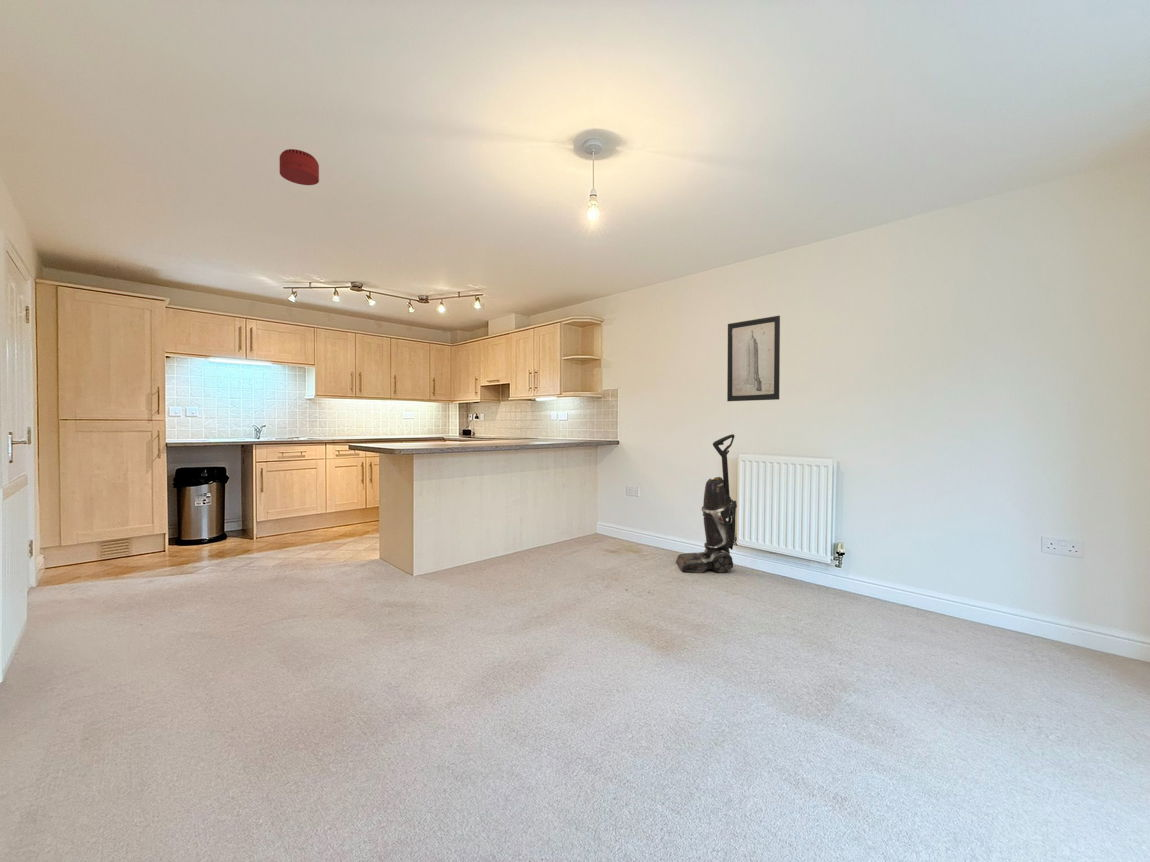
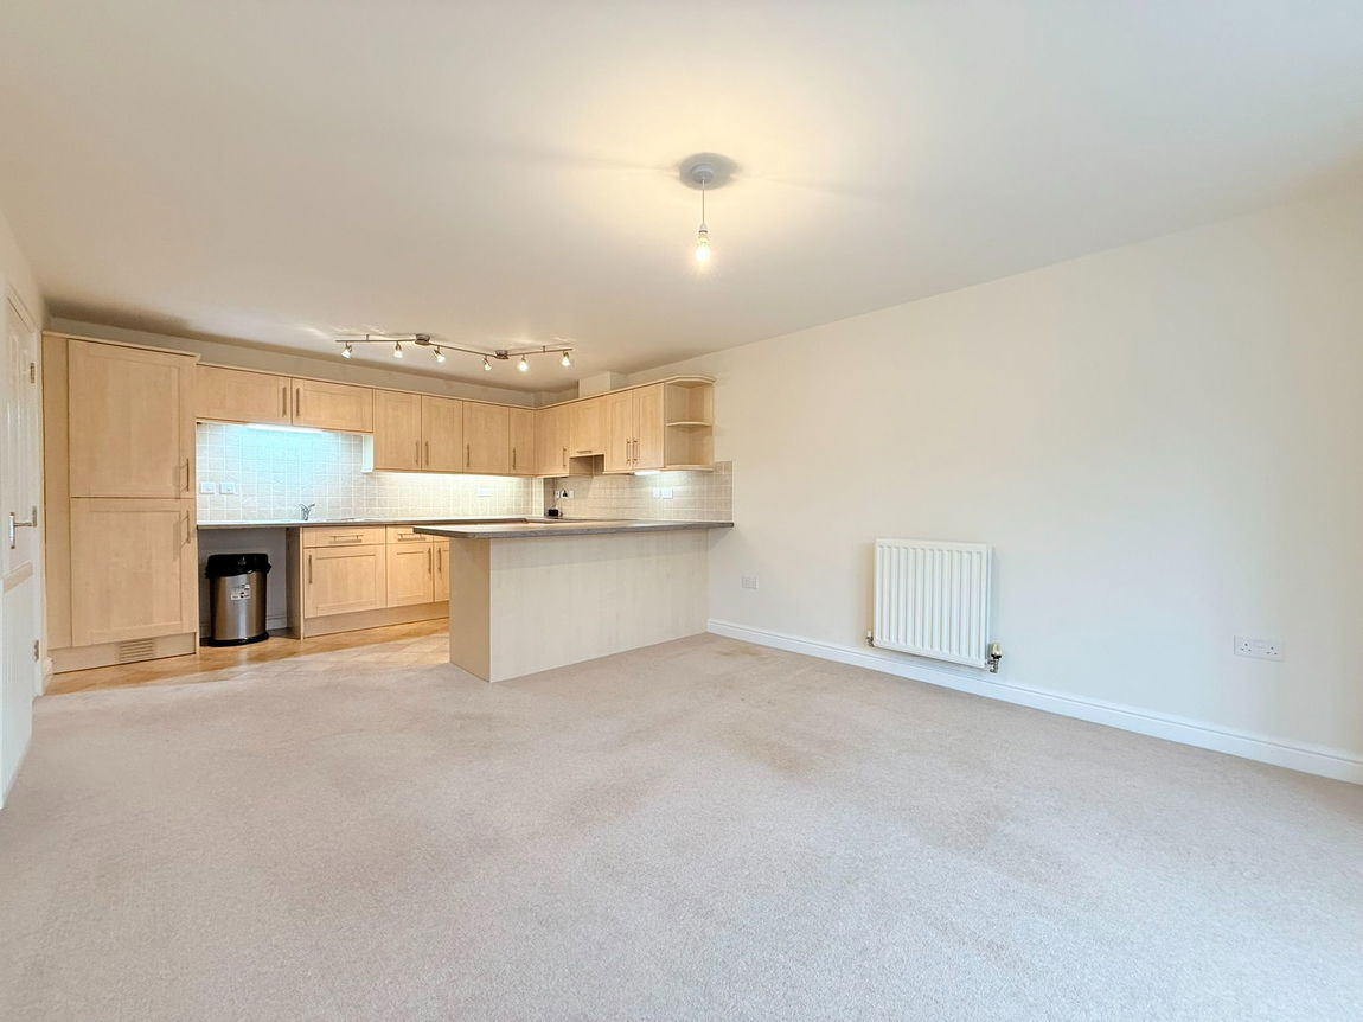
- vacuum cleaner [675,433,738,573]
- smoke detector [279,148,320,186]
- wall art [726,315,781,402]
